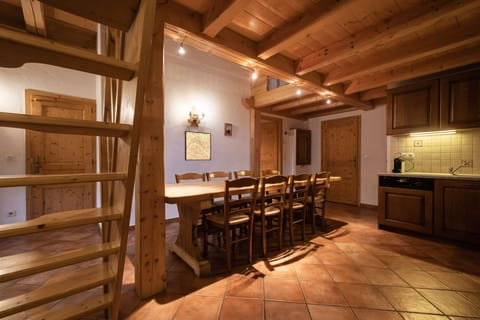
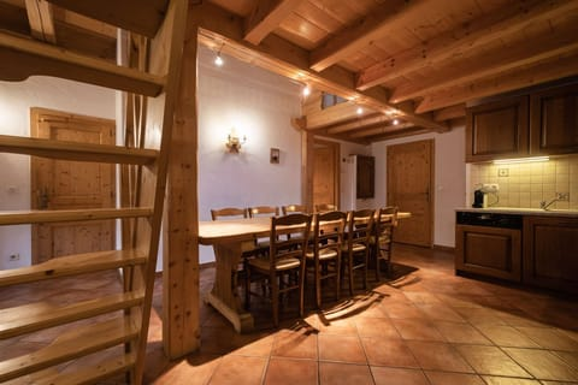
- wall art [184,130,212,162]
